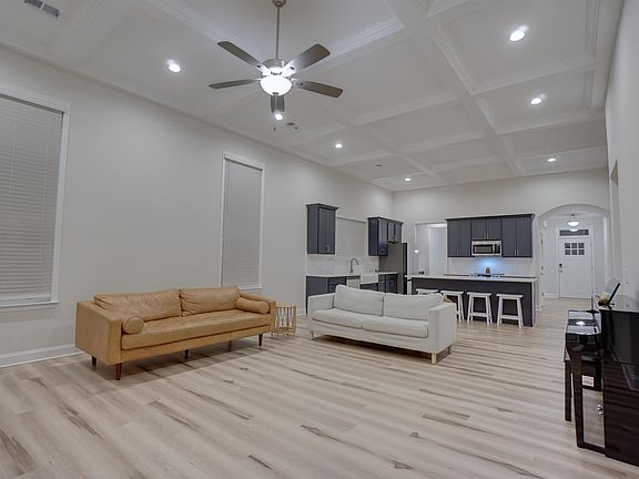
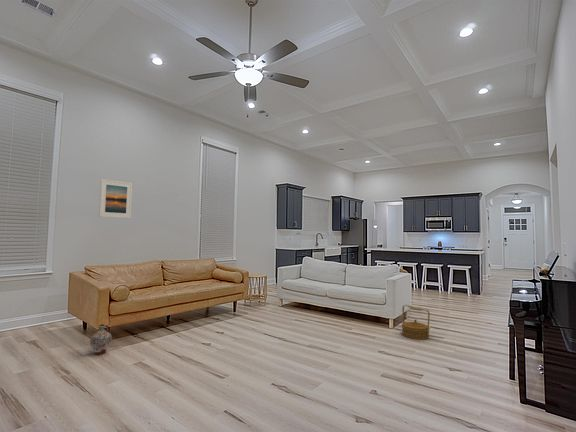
+ ceramic jug [89,323,113,356]
+ basket [401,304,431,340]
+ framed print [98,178,133,219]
